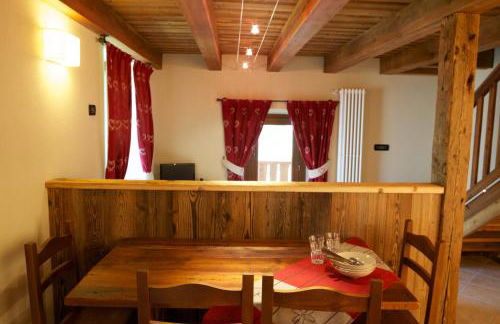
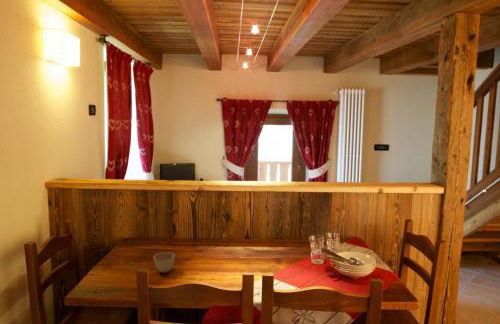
+ flower pot [153,251,176,273]
